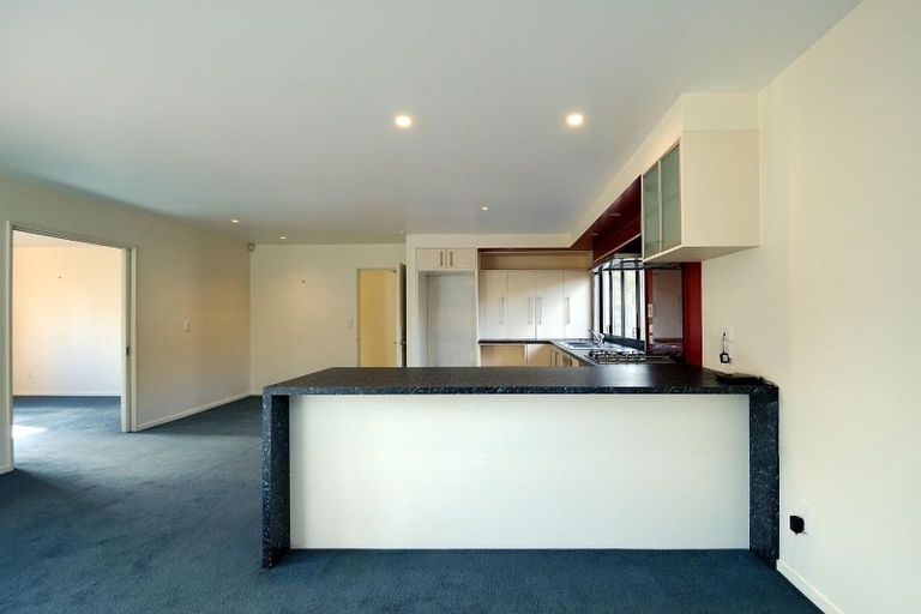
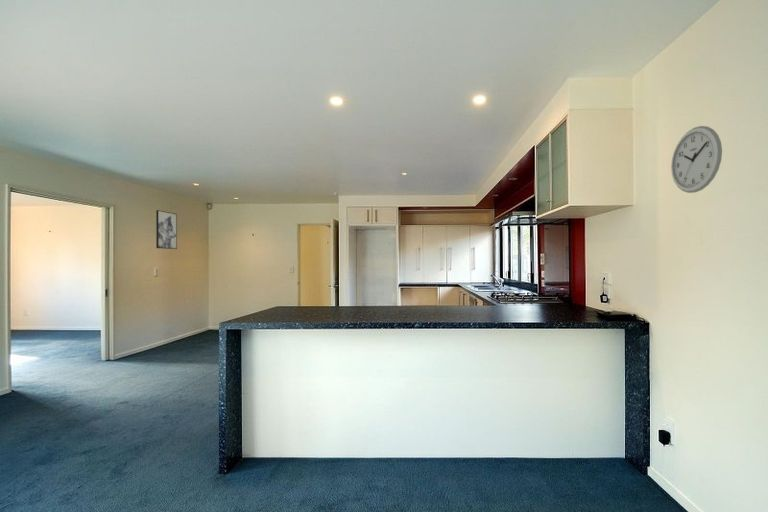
+ wall art [155,209,178,250]
+ wall clock [670,125,723,194]
